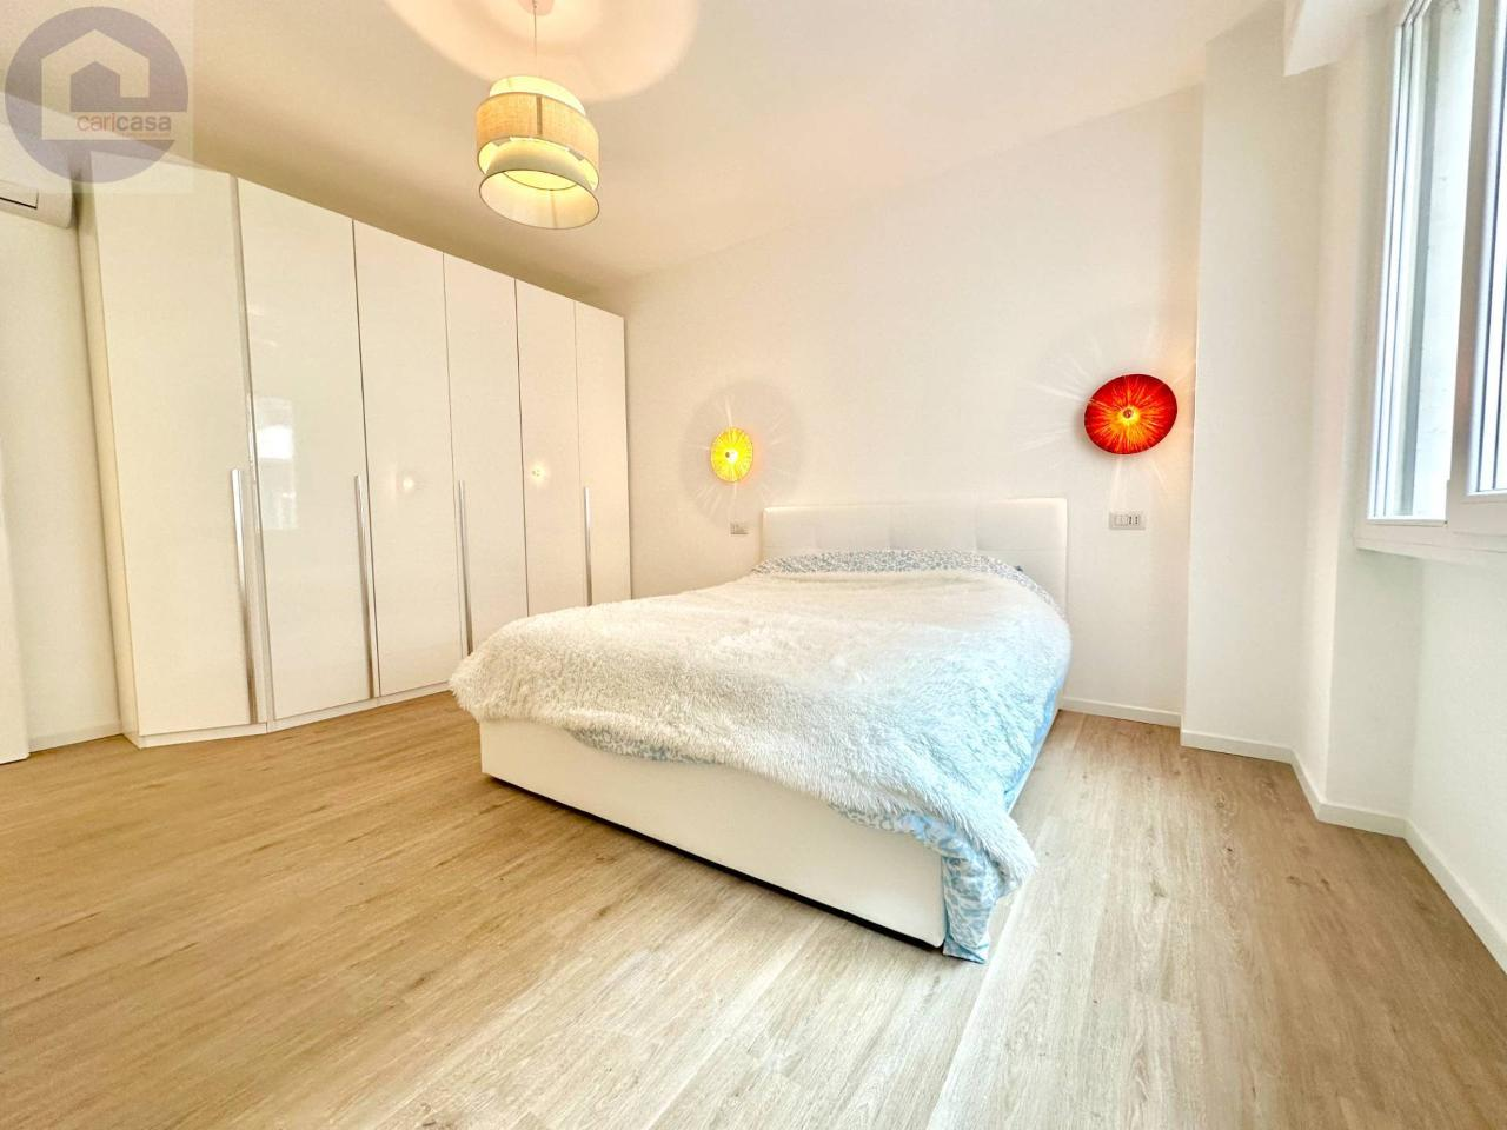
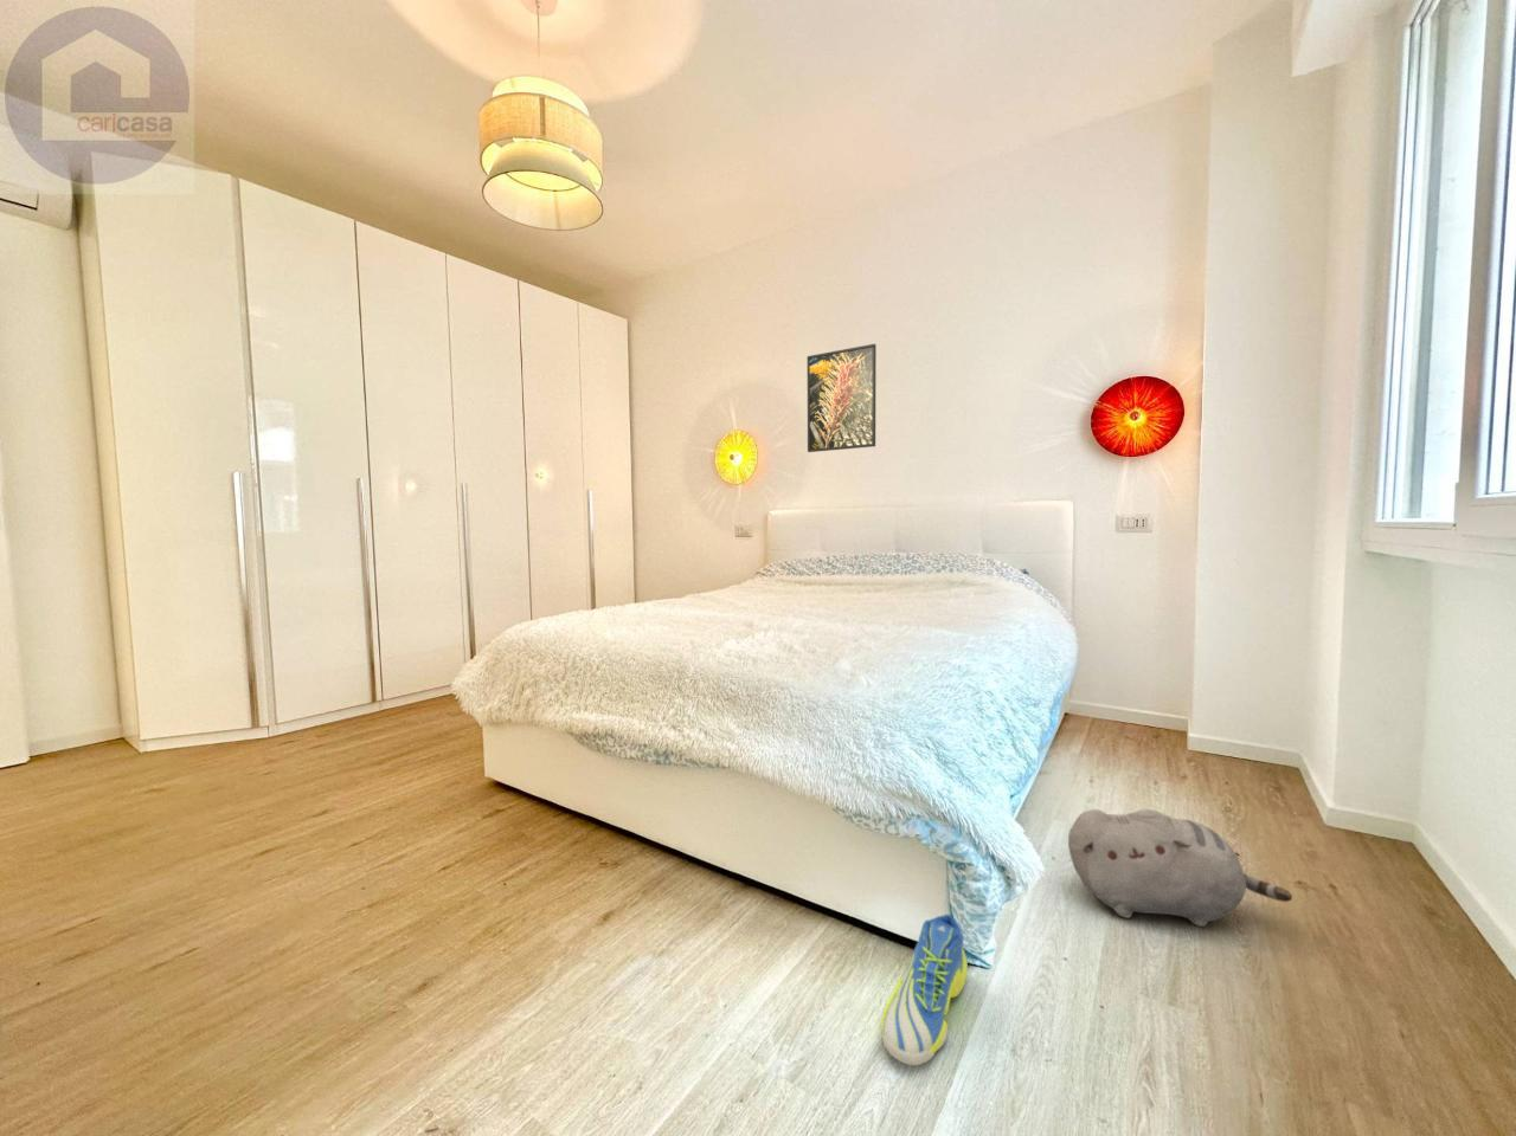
+ sneaker [880,914,969,1066]
+ plush toy [1067,808,1293,927]
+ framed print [807,344,877,453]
